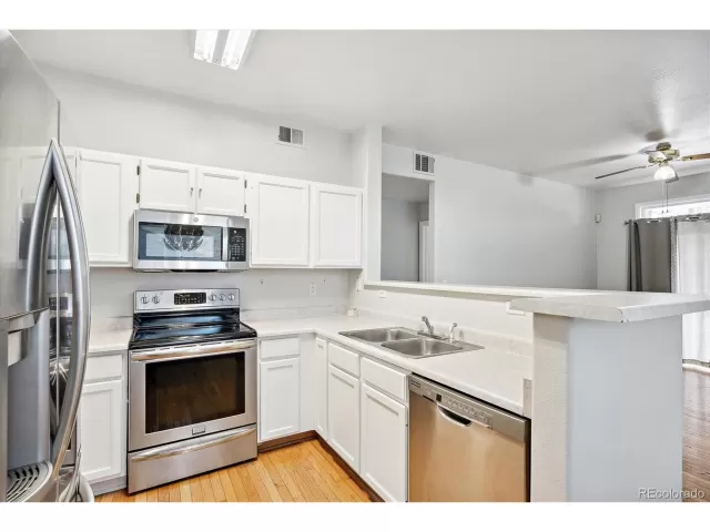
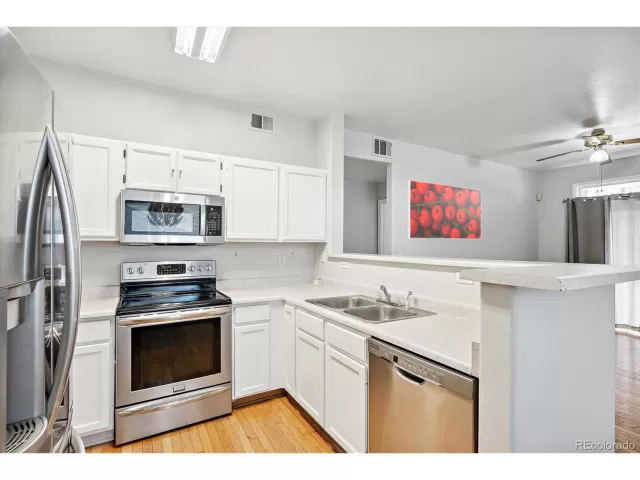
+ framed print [407,179,482,240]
